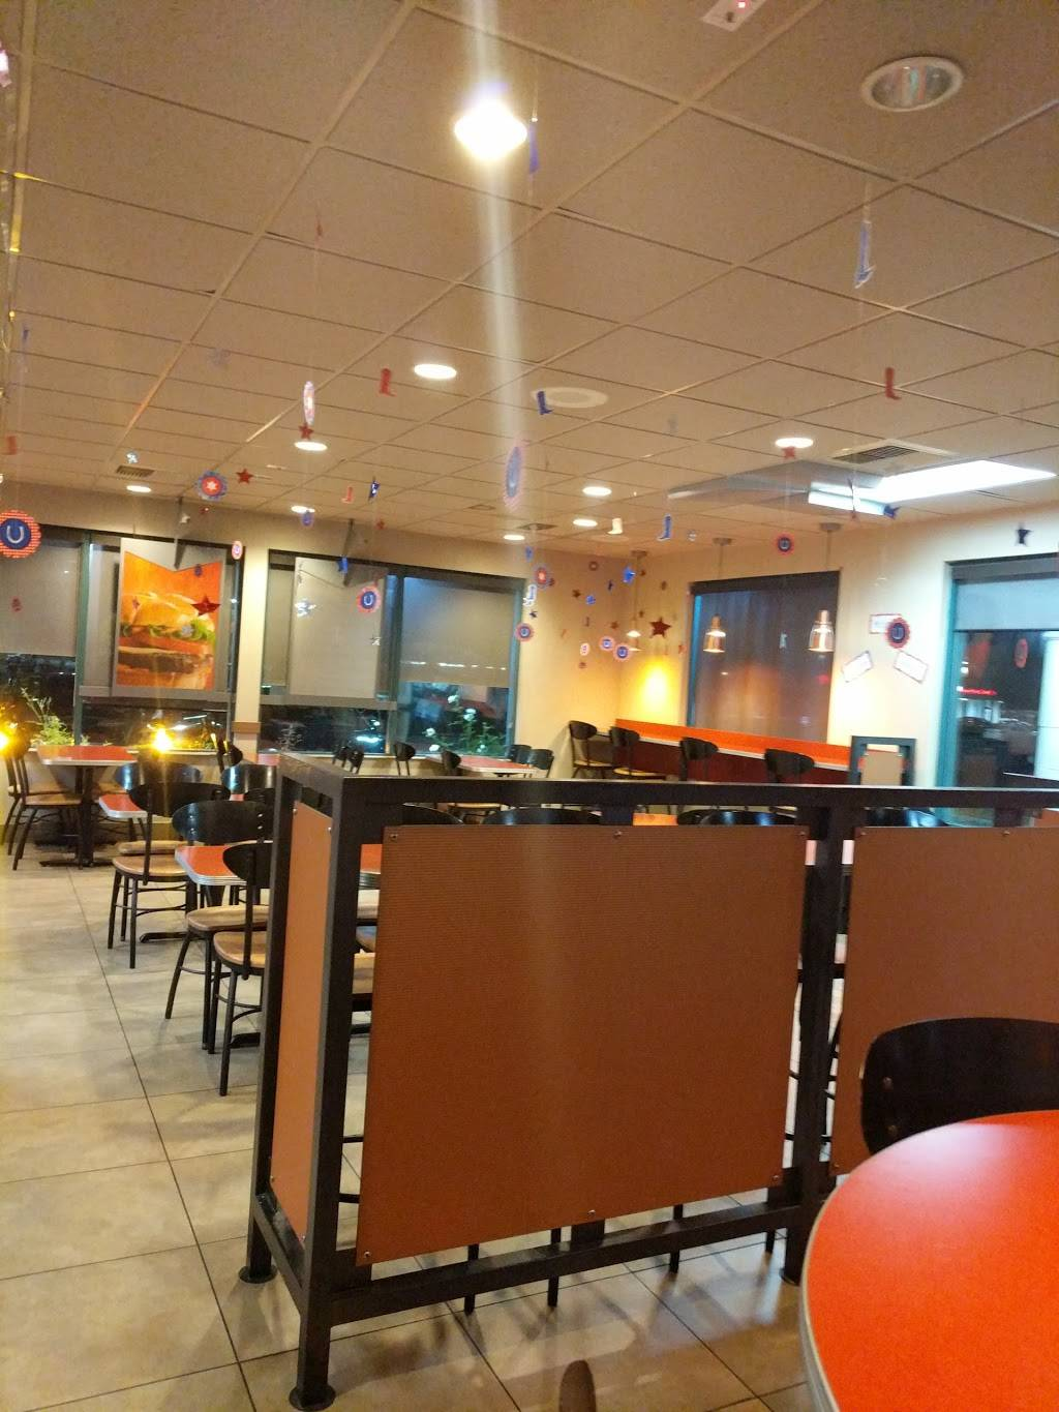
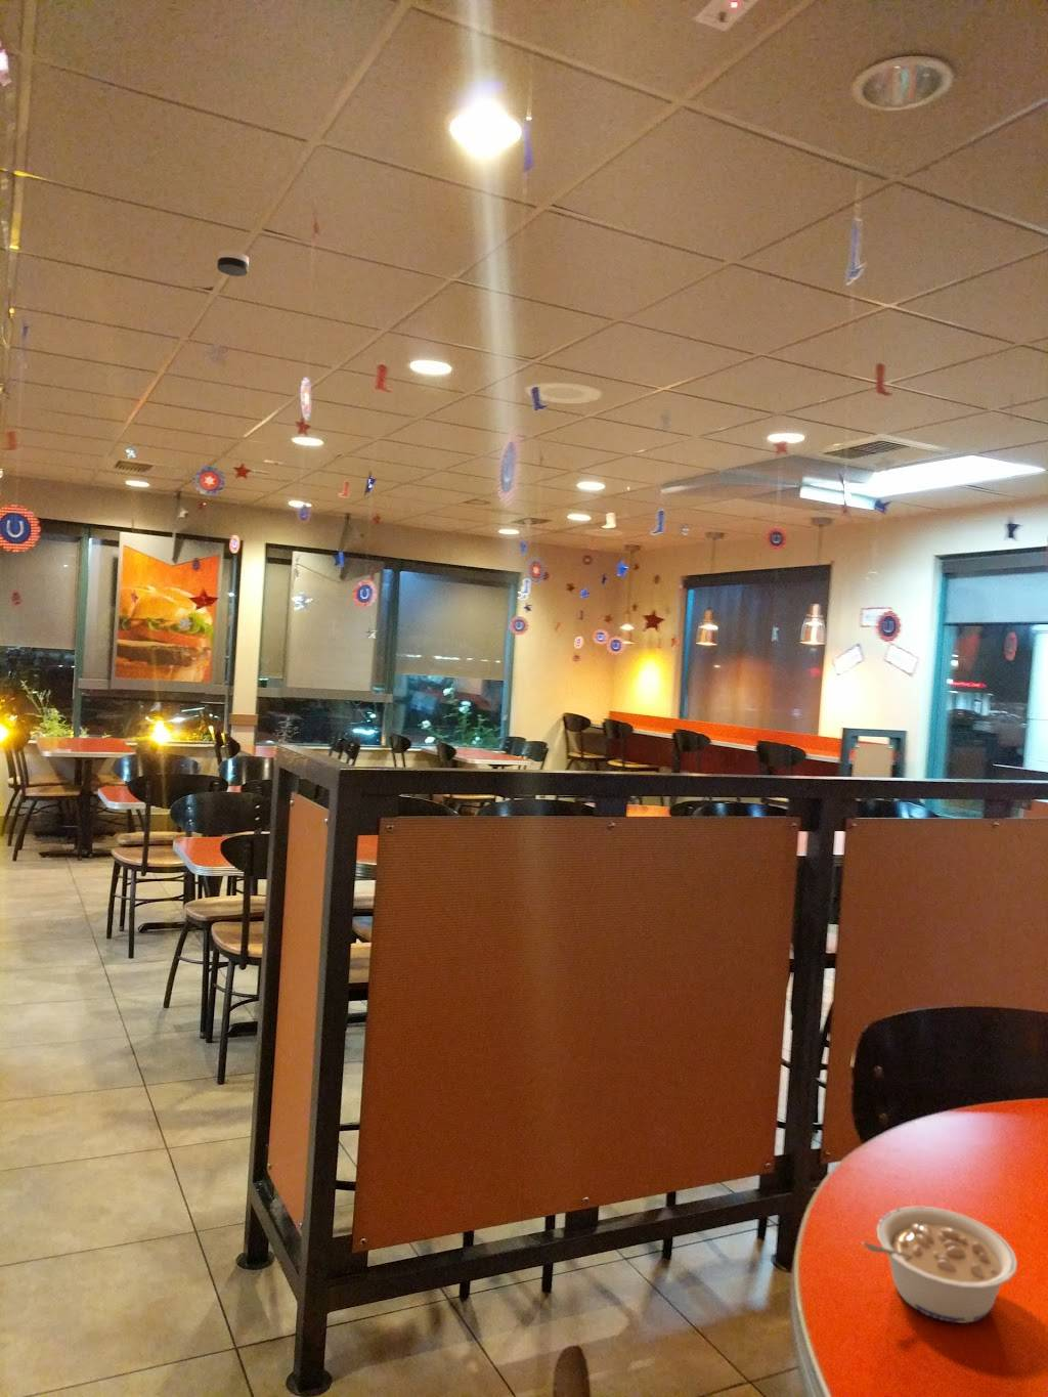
+ smoke detector [216,249,250,277]
+ legume [861,1205,1018,1324]
